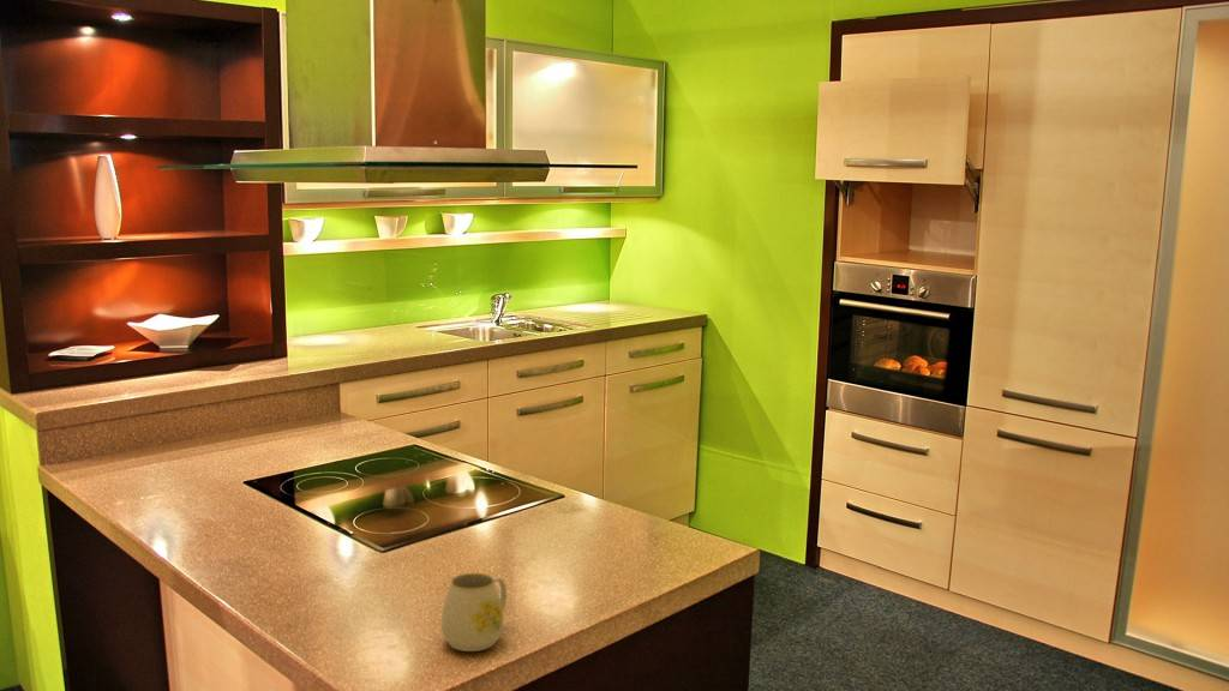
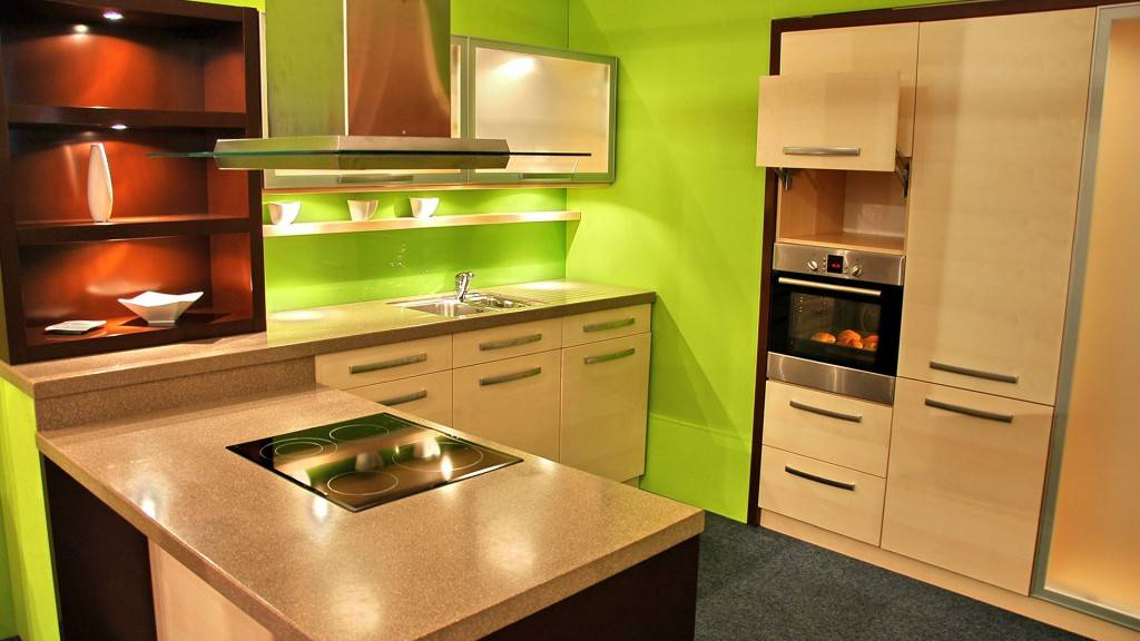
- mug [440,572,508,653]
